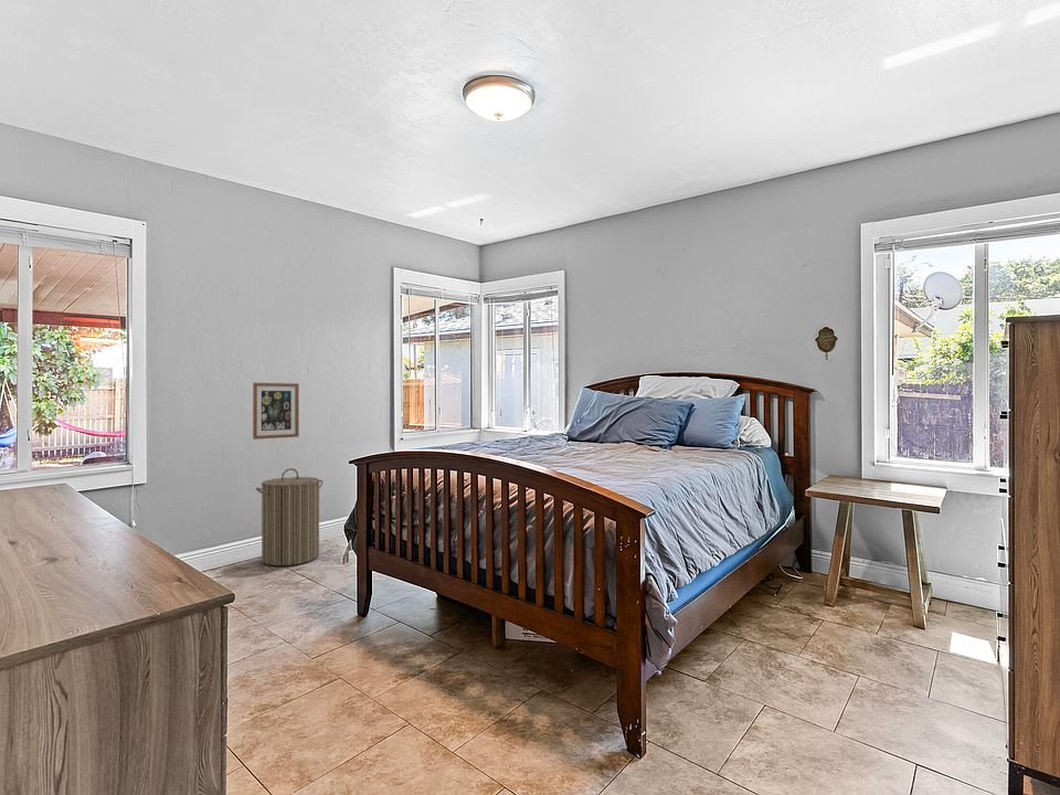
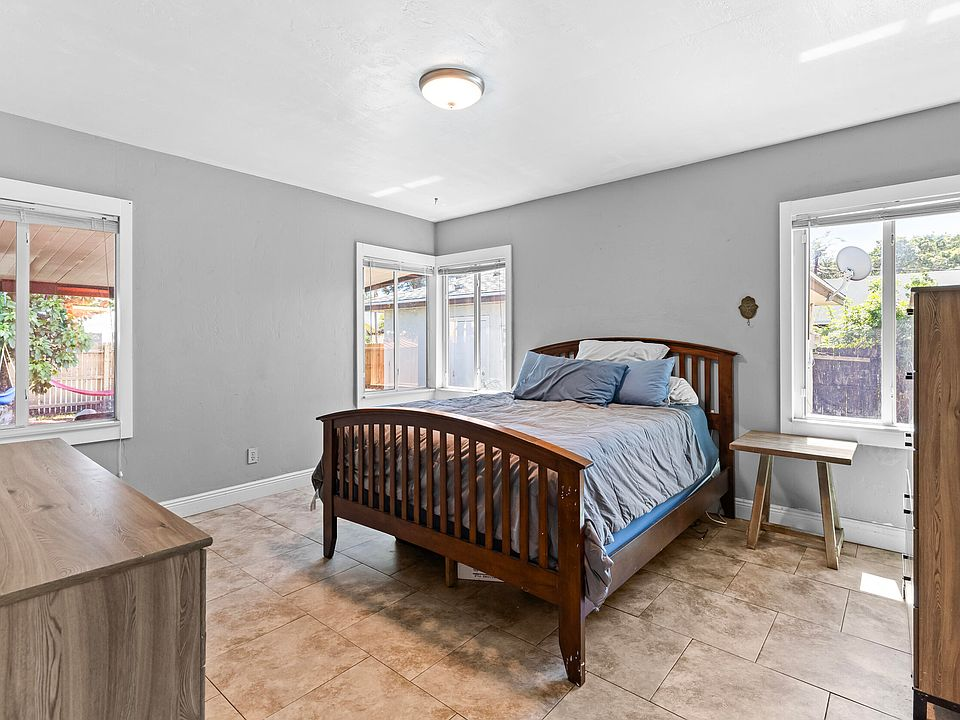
- laundry hamper [255,467,324,566]
- wall art [252,382,300,441]
